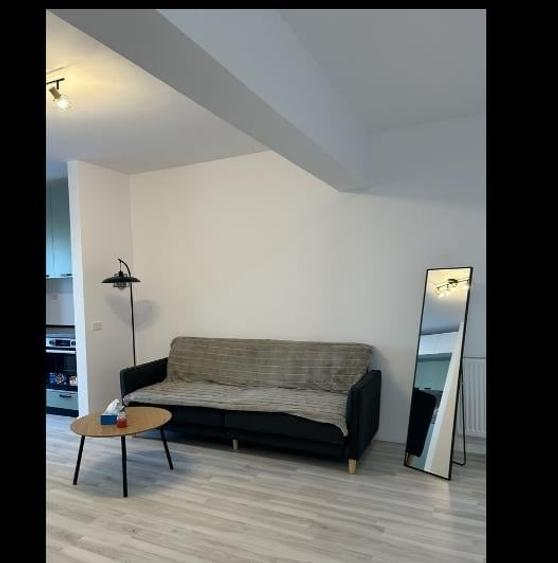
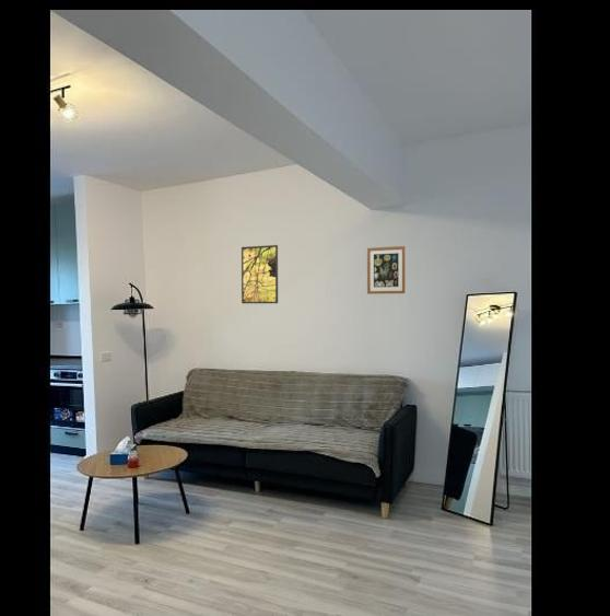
+ wall art [366,245,406,295]
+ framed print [241,244,279,304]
